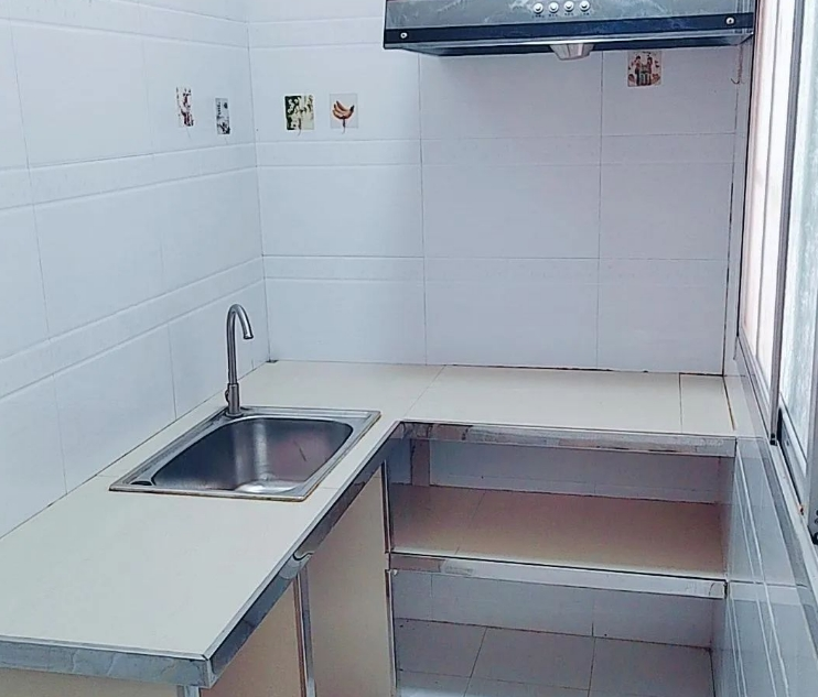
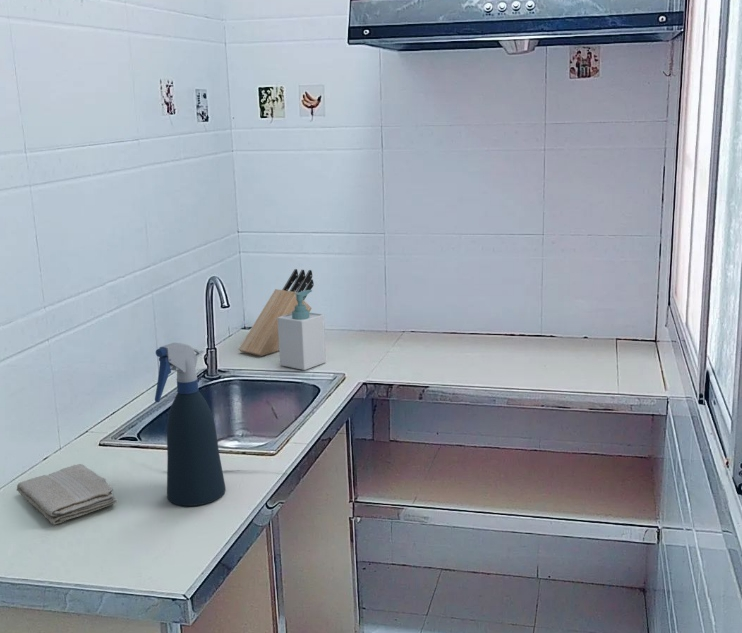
+ knife block [238,268,315,357]
+ soap bottle [278,289,327,371]
+ spray bottle [154,342,227,507]
+ washcloth [16,463,117,525]
